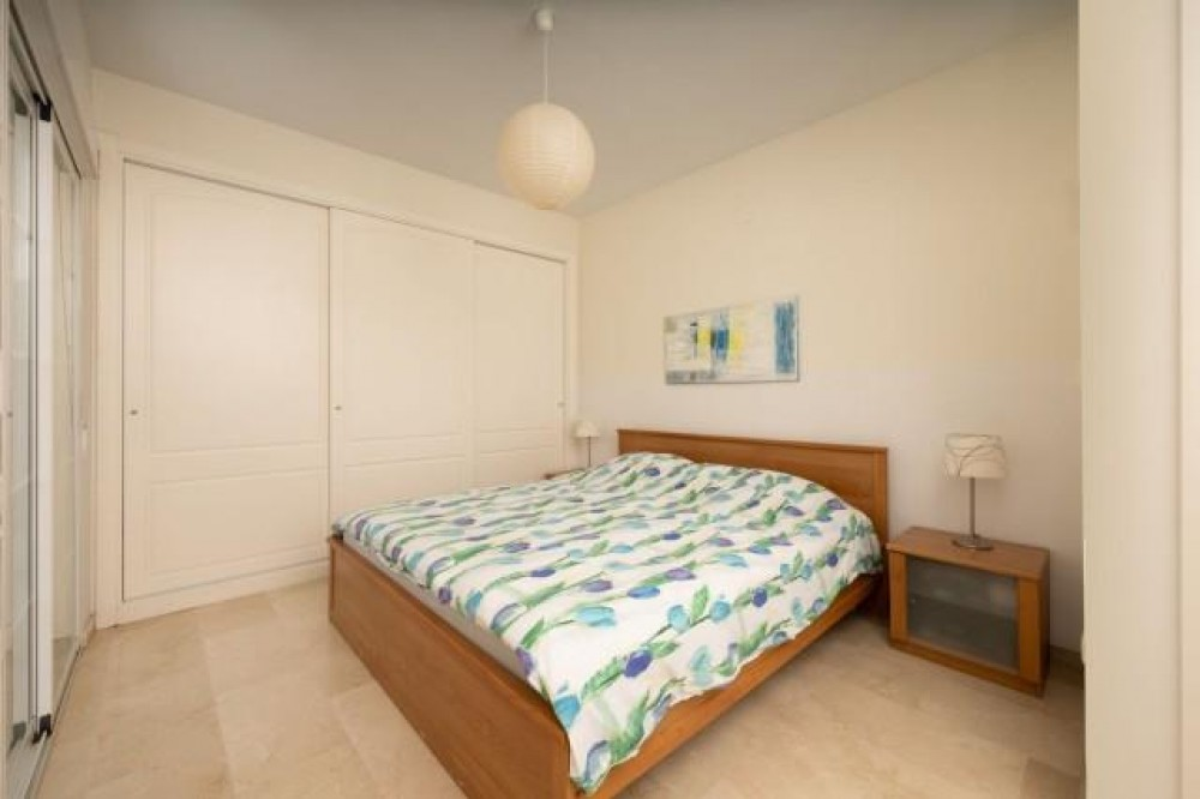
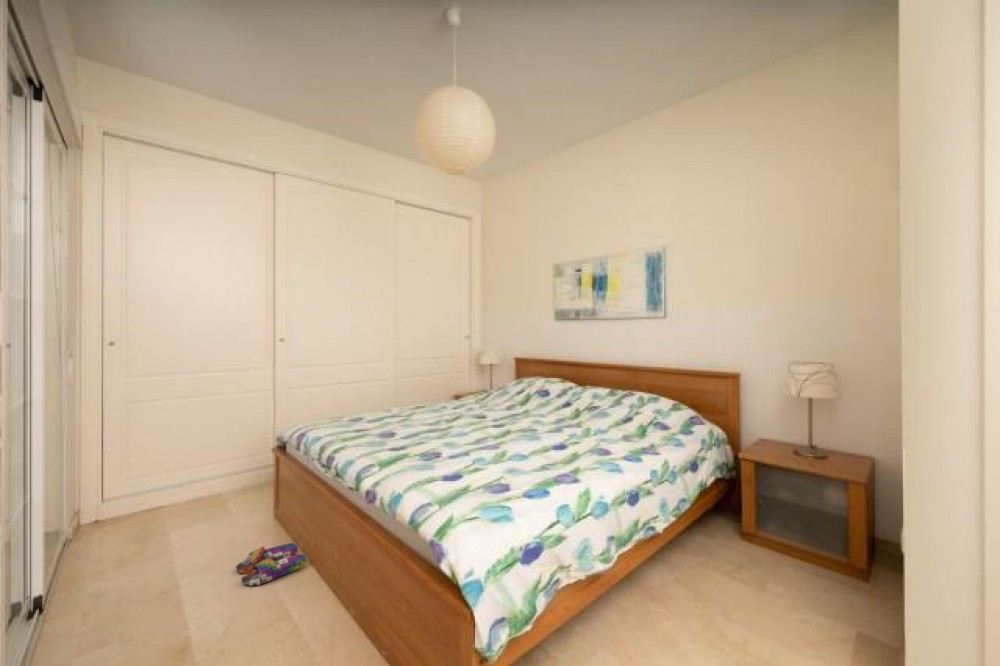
+ slippers [235,542,308,587]
